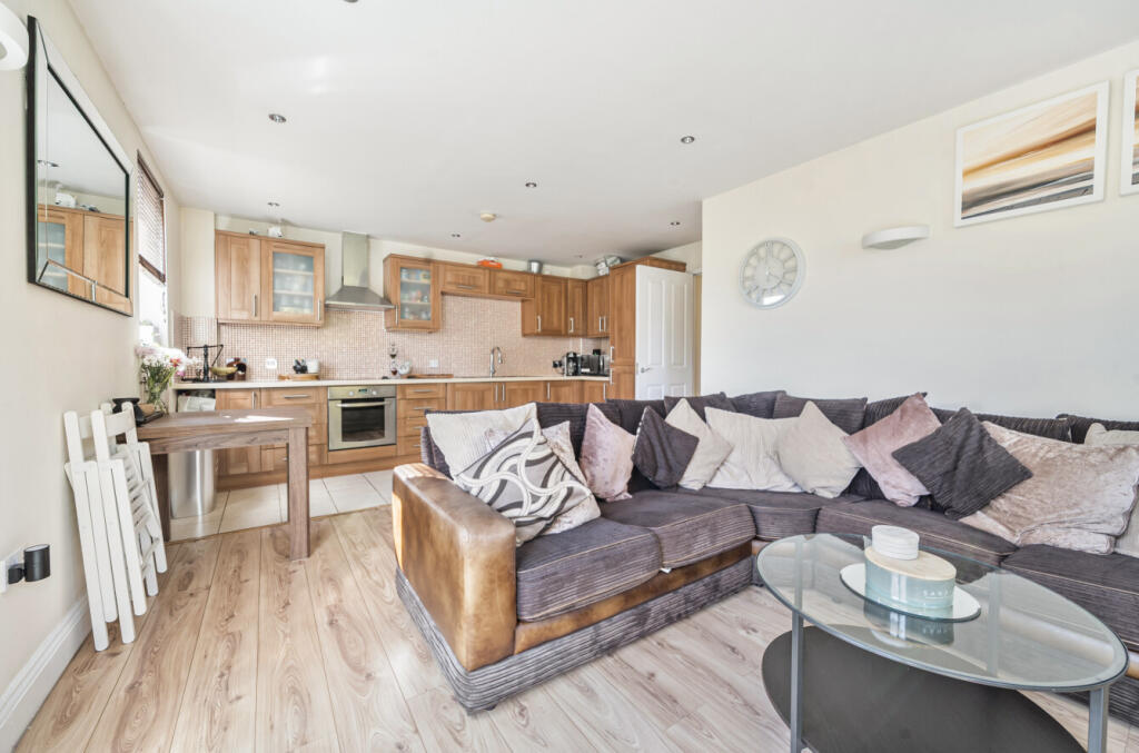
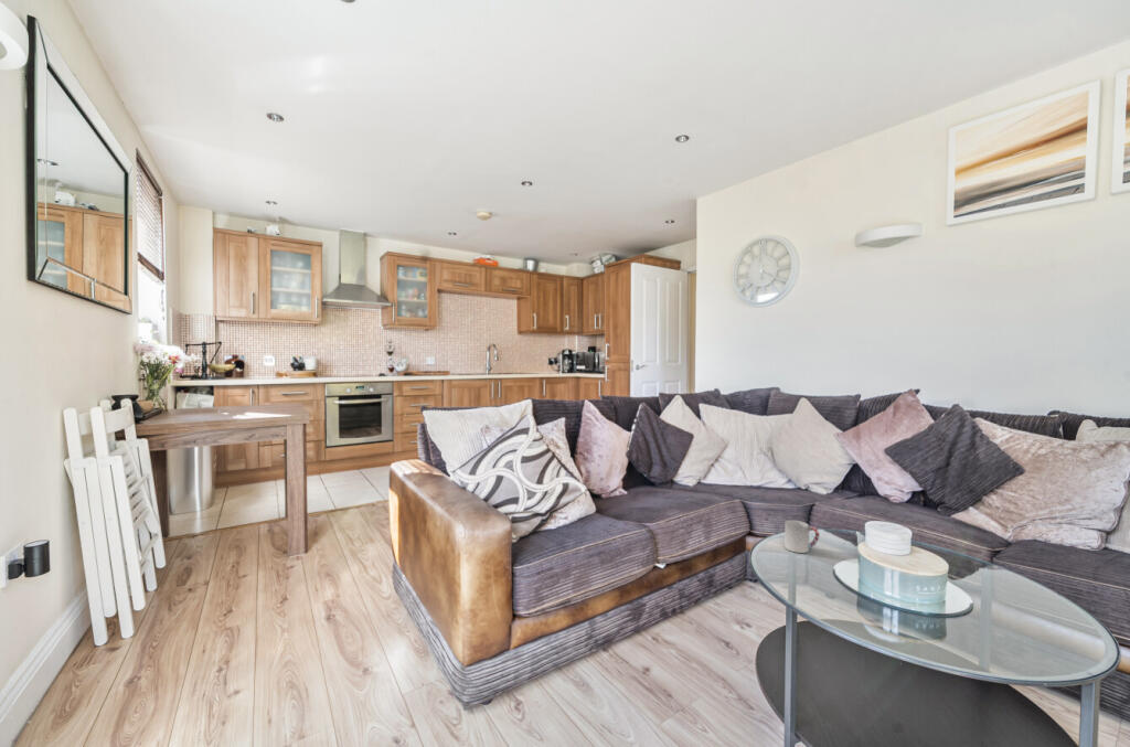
+ cup [783,519,820,554]
